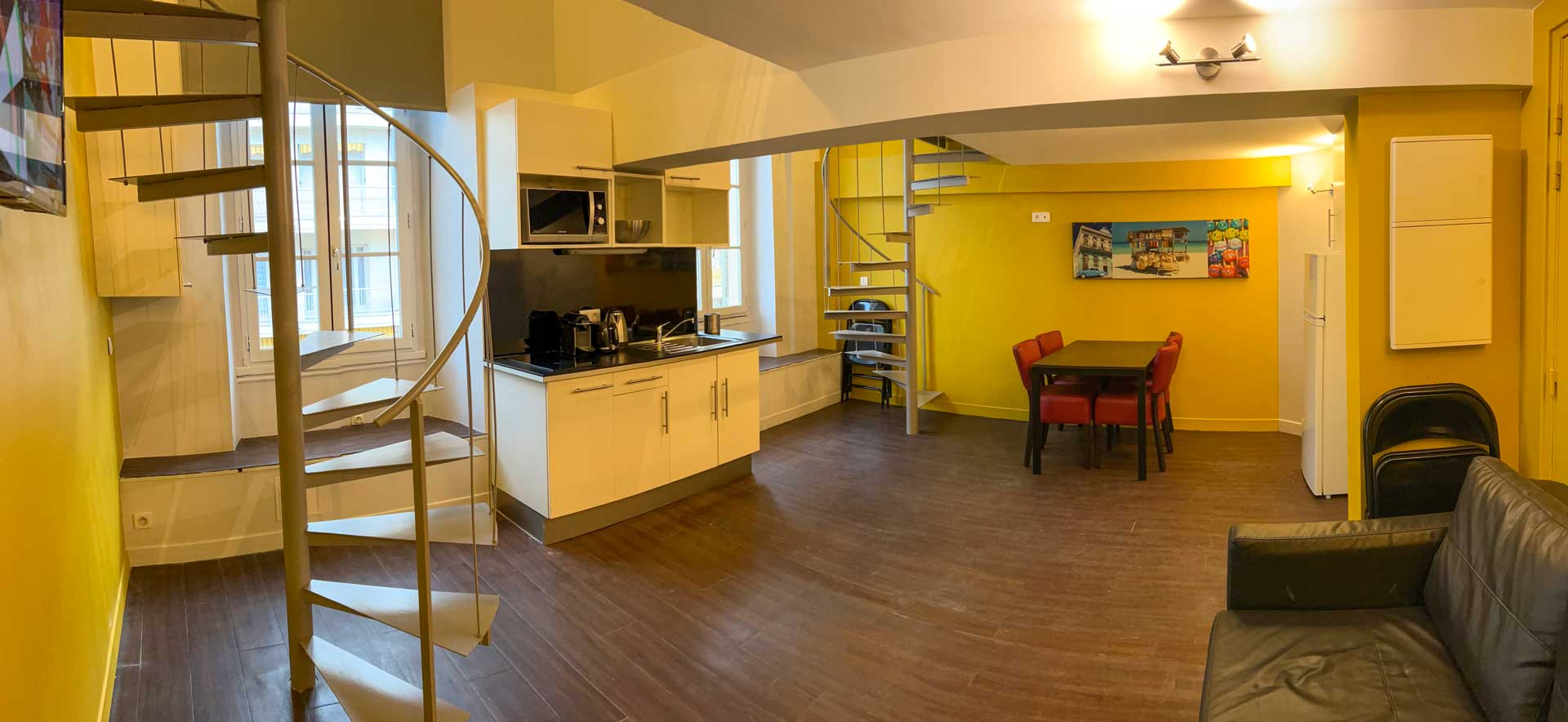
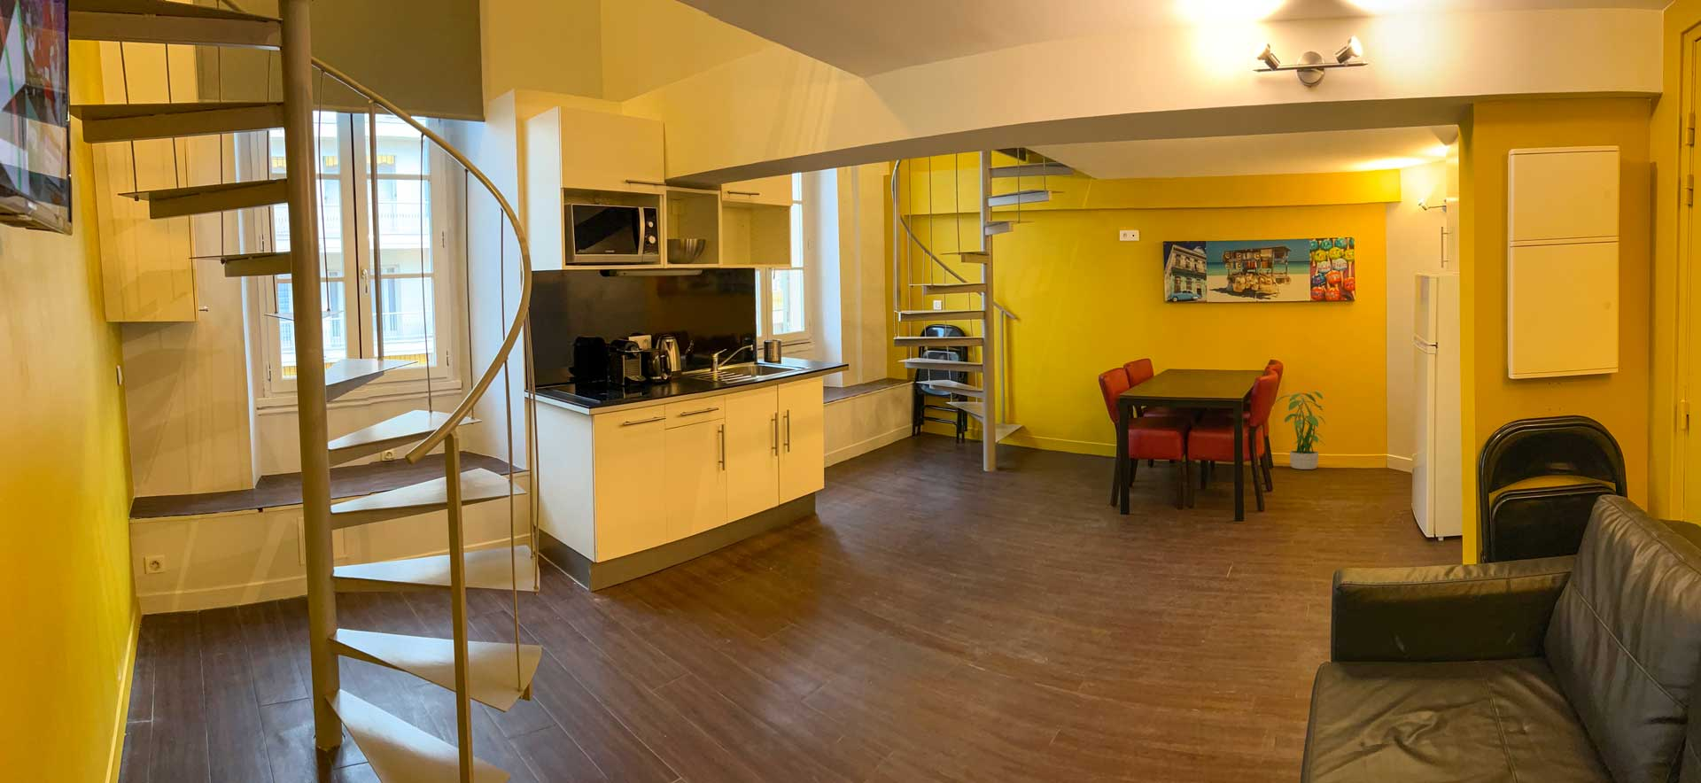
+ potted plant [1274,389,1327,471]
